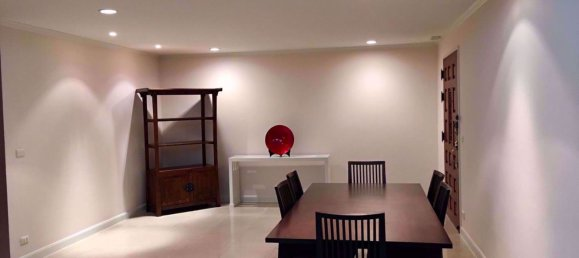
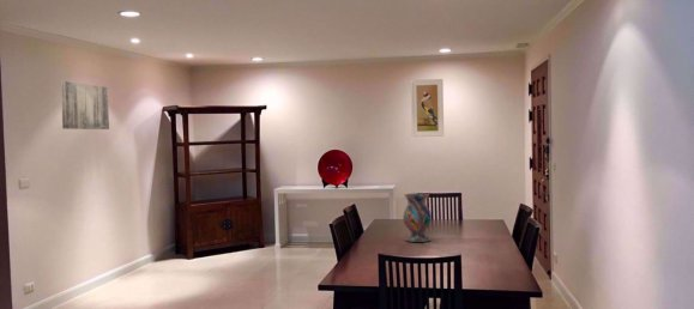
+ wall art [60,80,110,131]
+ vase [402,192,433,243]
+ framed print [410,78,445,138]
